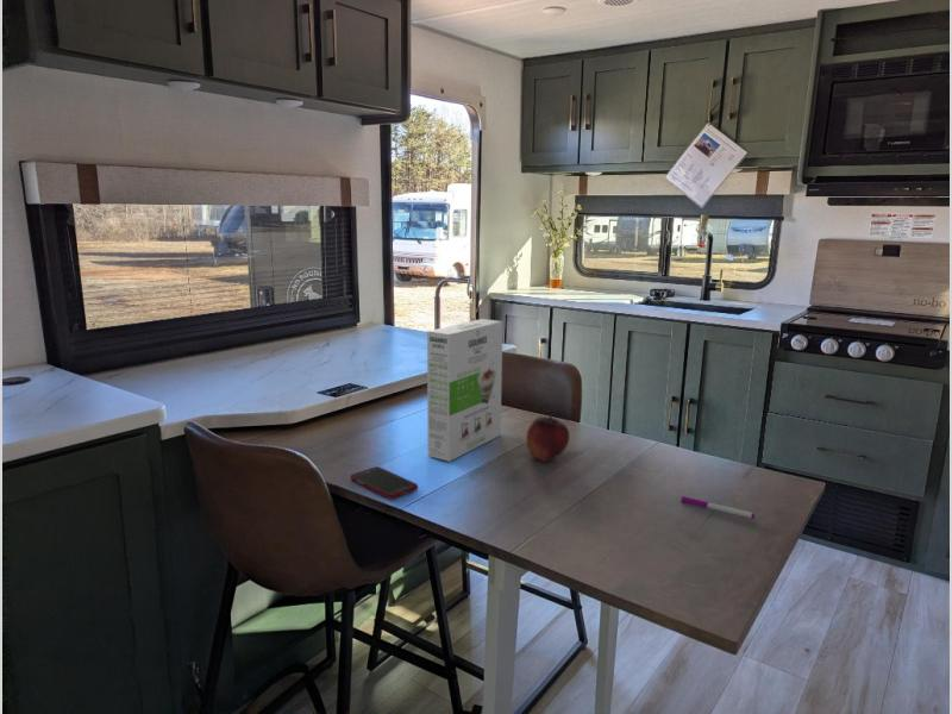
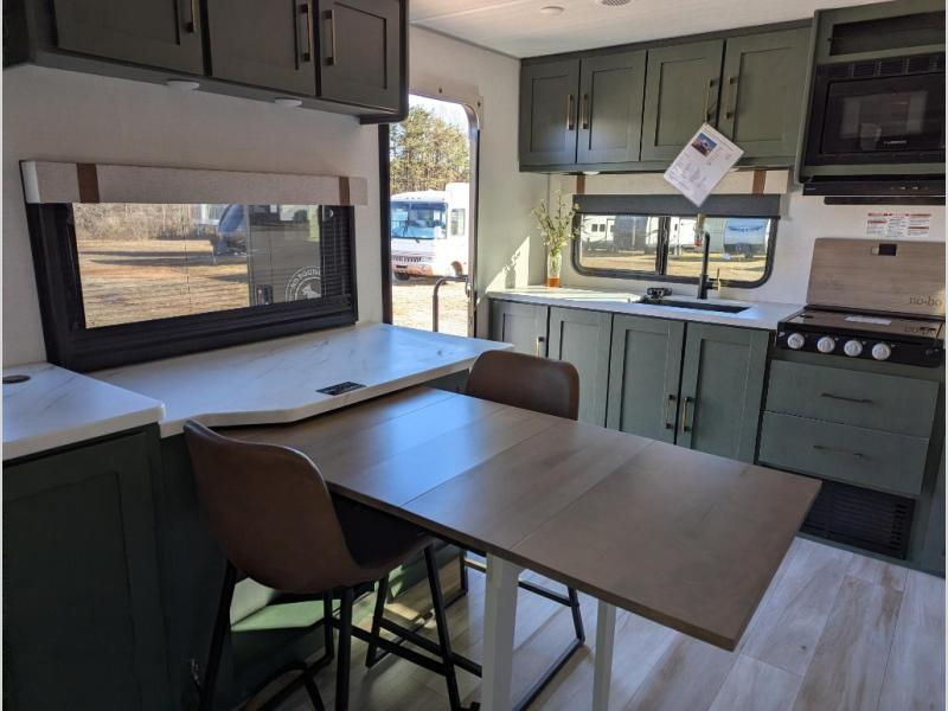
- fruit [525,414,570,463]
- cereal box [426,318,505,463]
- cell phone [350,465,419,500]
- pen [681,495,756,520]
